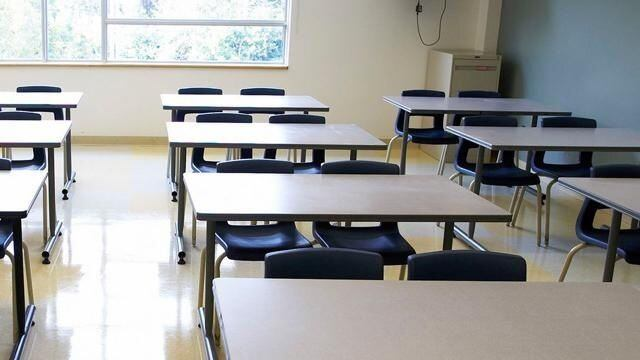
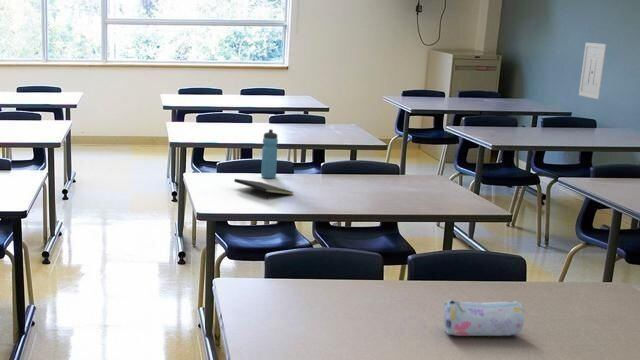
+ wall art [578,42,608,100]
+ water bottle [260,128,279,179]
+ notepad [233,178,294,200]
+ pencil case [442,299,525,337]
